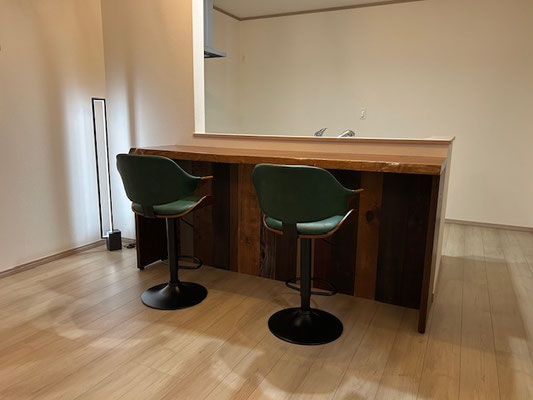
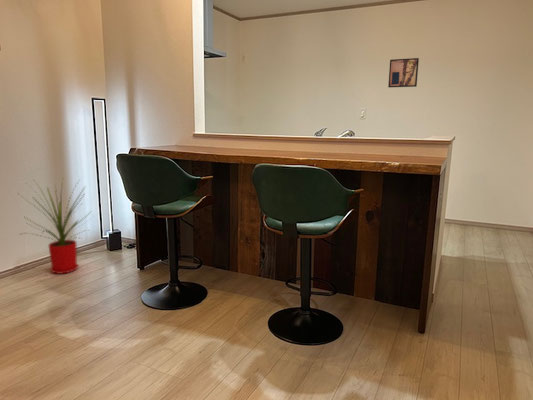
+ house plant [17,178,94,275]
+ wall art [387,57,420,88]
